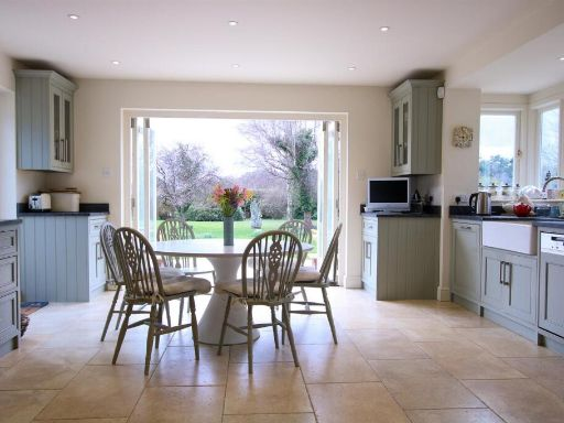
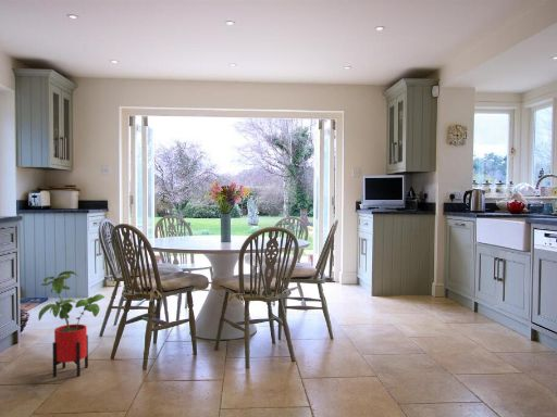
+ house plant [37,270,106,378]
